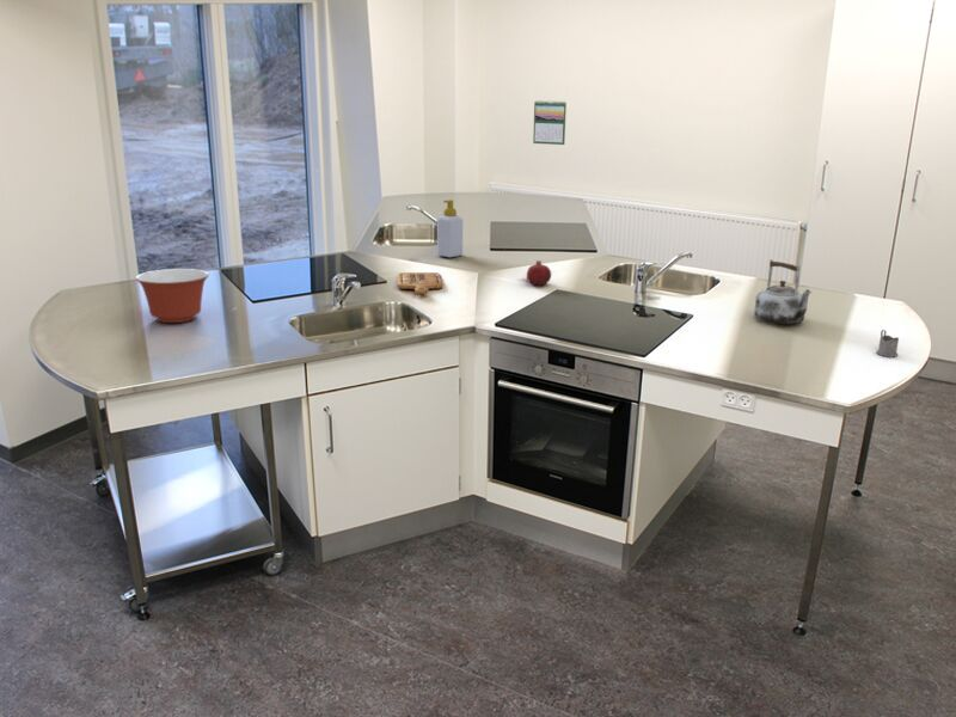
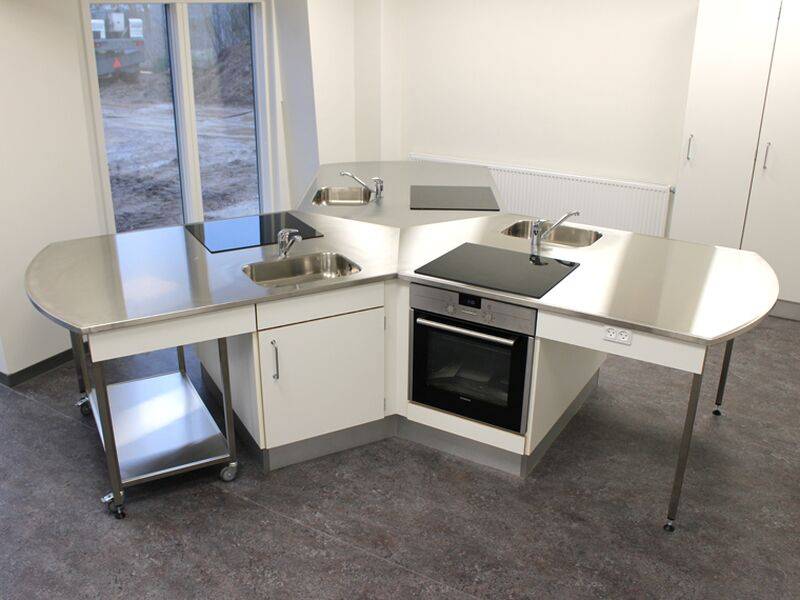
- tea glass holder [875,329,900,357]
- calendar [532,99,568,146]
- mixing bowl [134,268,210,324]
- fruit [526,259,552,287]
- soap bottle [436,198,464,258]
- kettle [753,258,814,325]
- cutting board [397,271,445,295]
